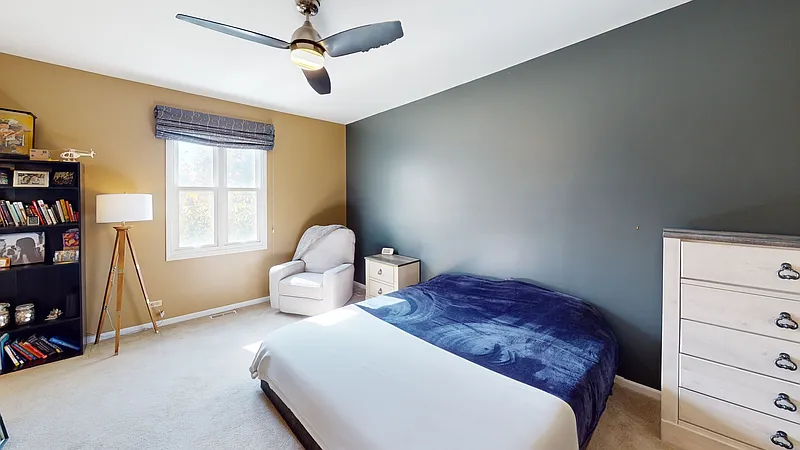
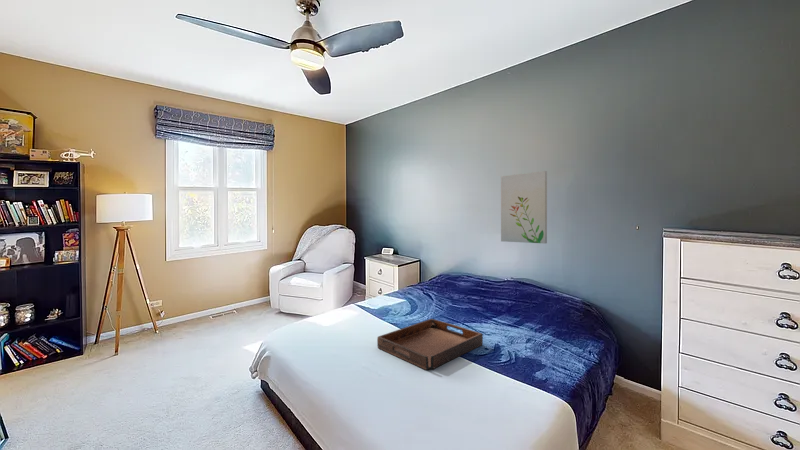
+ serving tray [376,318,484,371]
+ wall art [500,170,548,244]
